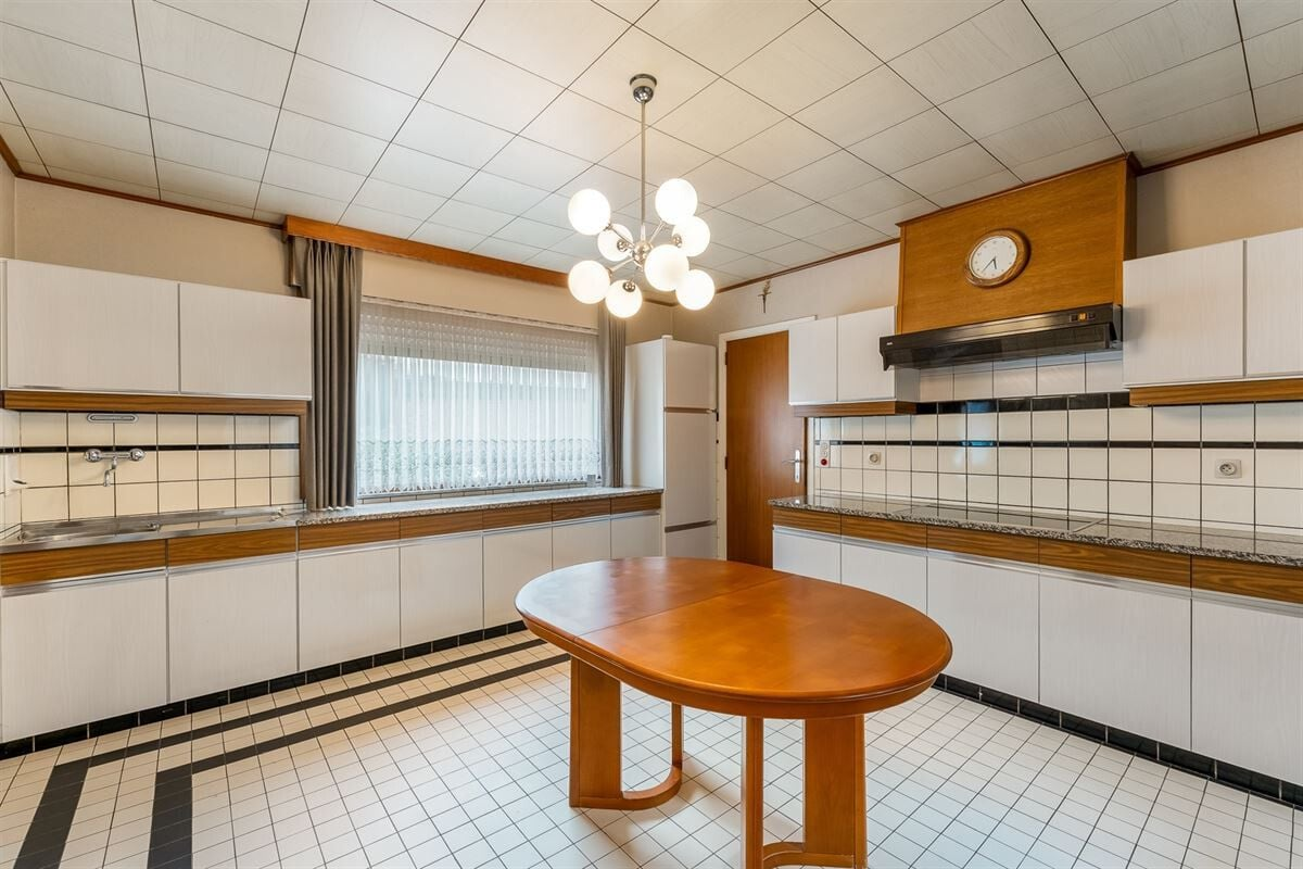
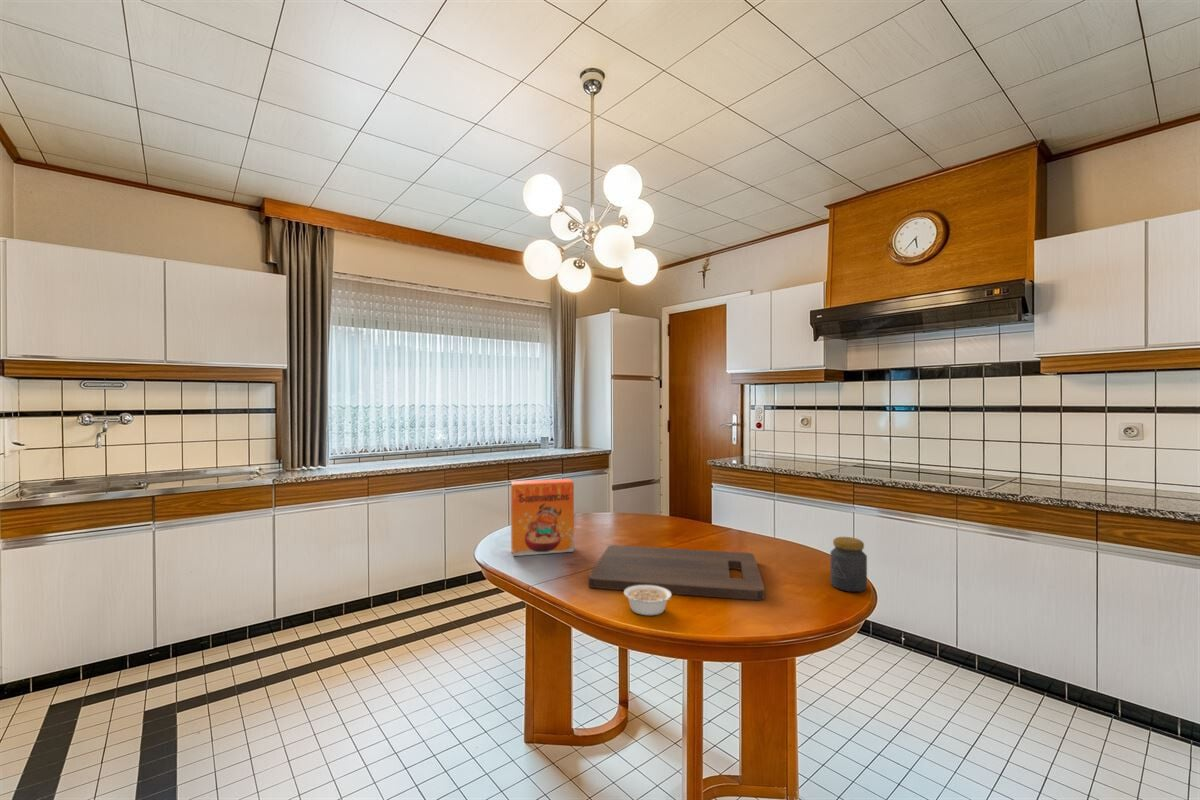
+ cutting board [588,544,765,601]
+ cereal box [510,478,575,557]
+ jar [829,536,868,593]
+ legume [623,585,673,616]
